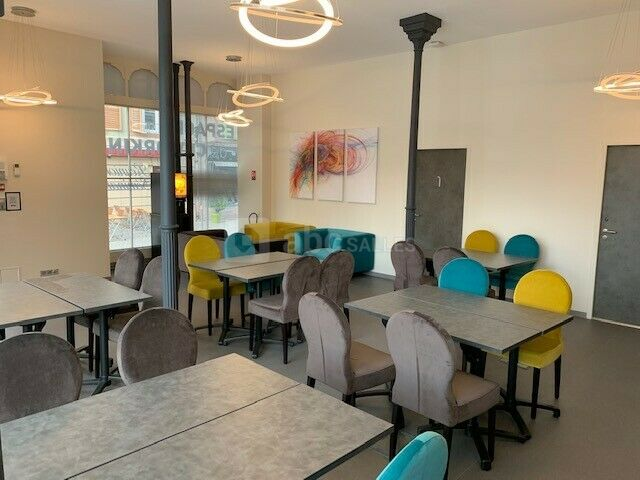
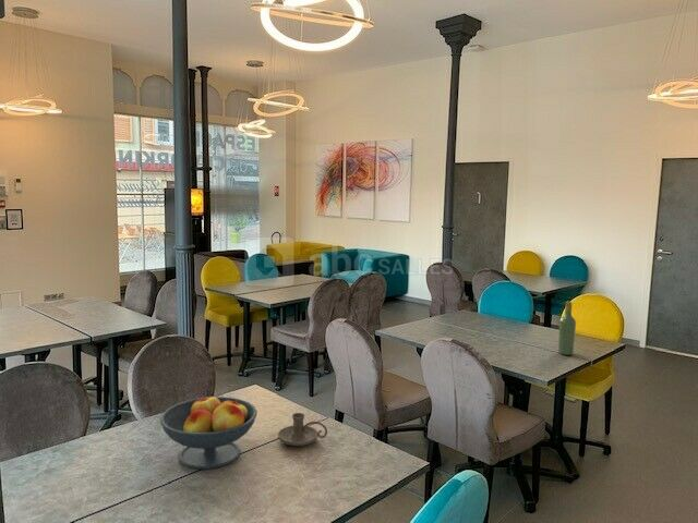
+ fruit bowl [159,394,258,471]
+ candle holder [277,412,328,447]
+ wine bottle [557,301,577,356]
